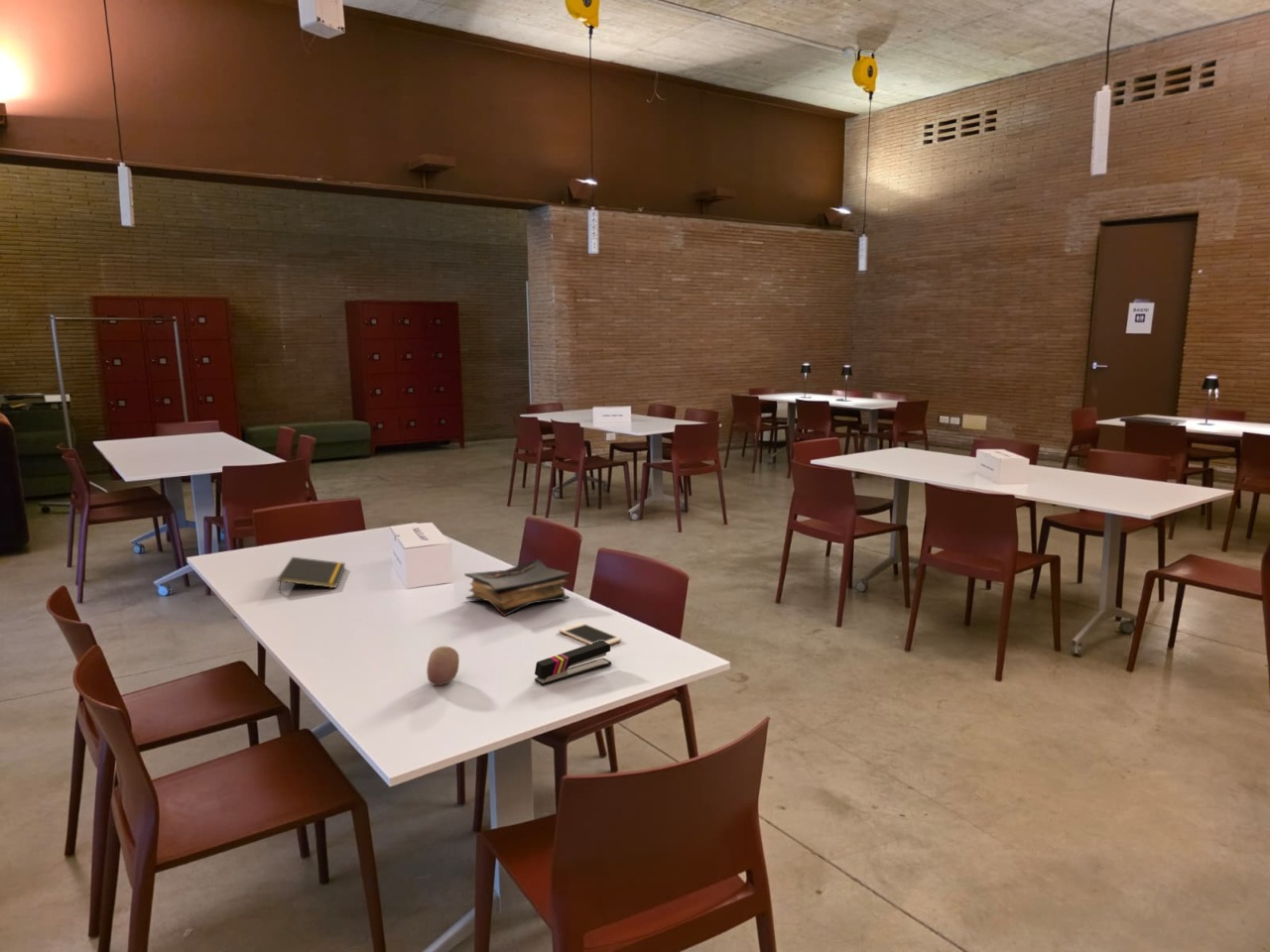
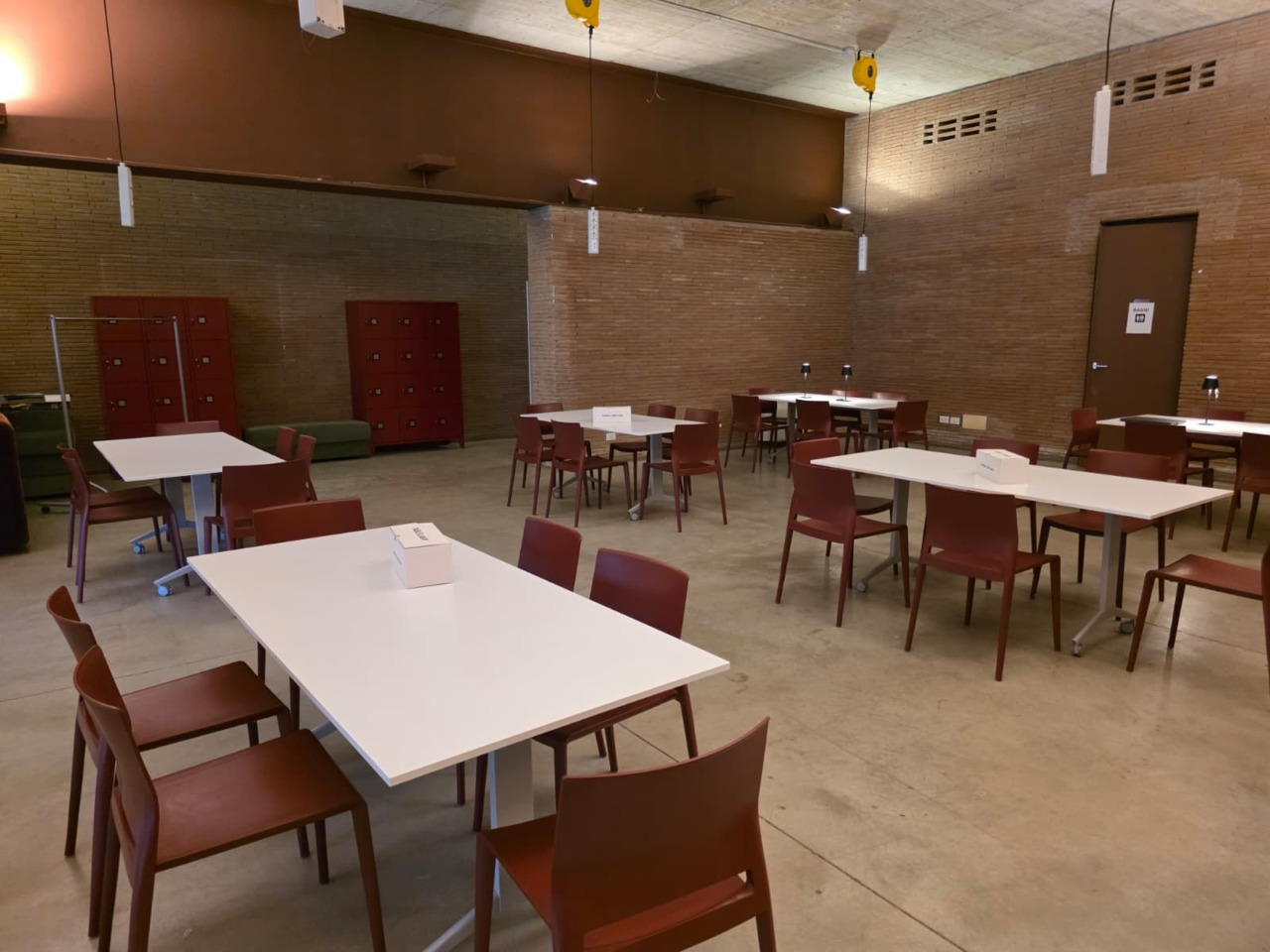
- notepad [277,556,346,594]
- stapler [534,641,612,686]
- cell phone [558,622,623,646]
- book [463,558,572,618]
- fruit [426,646,460,686]
